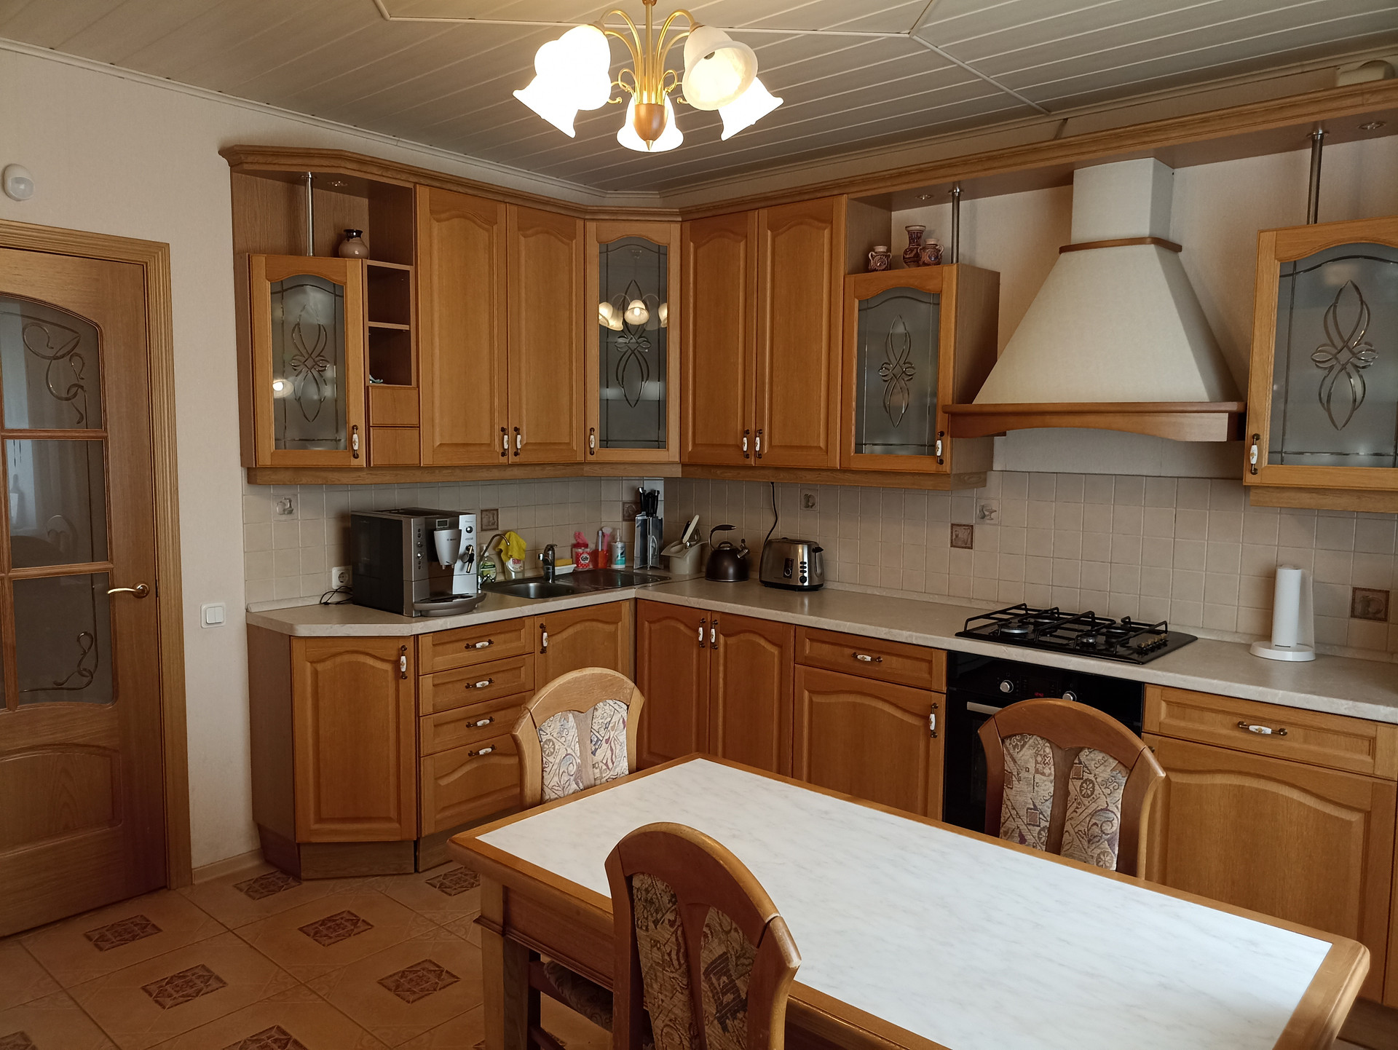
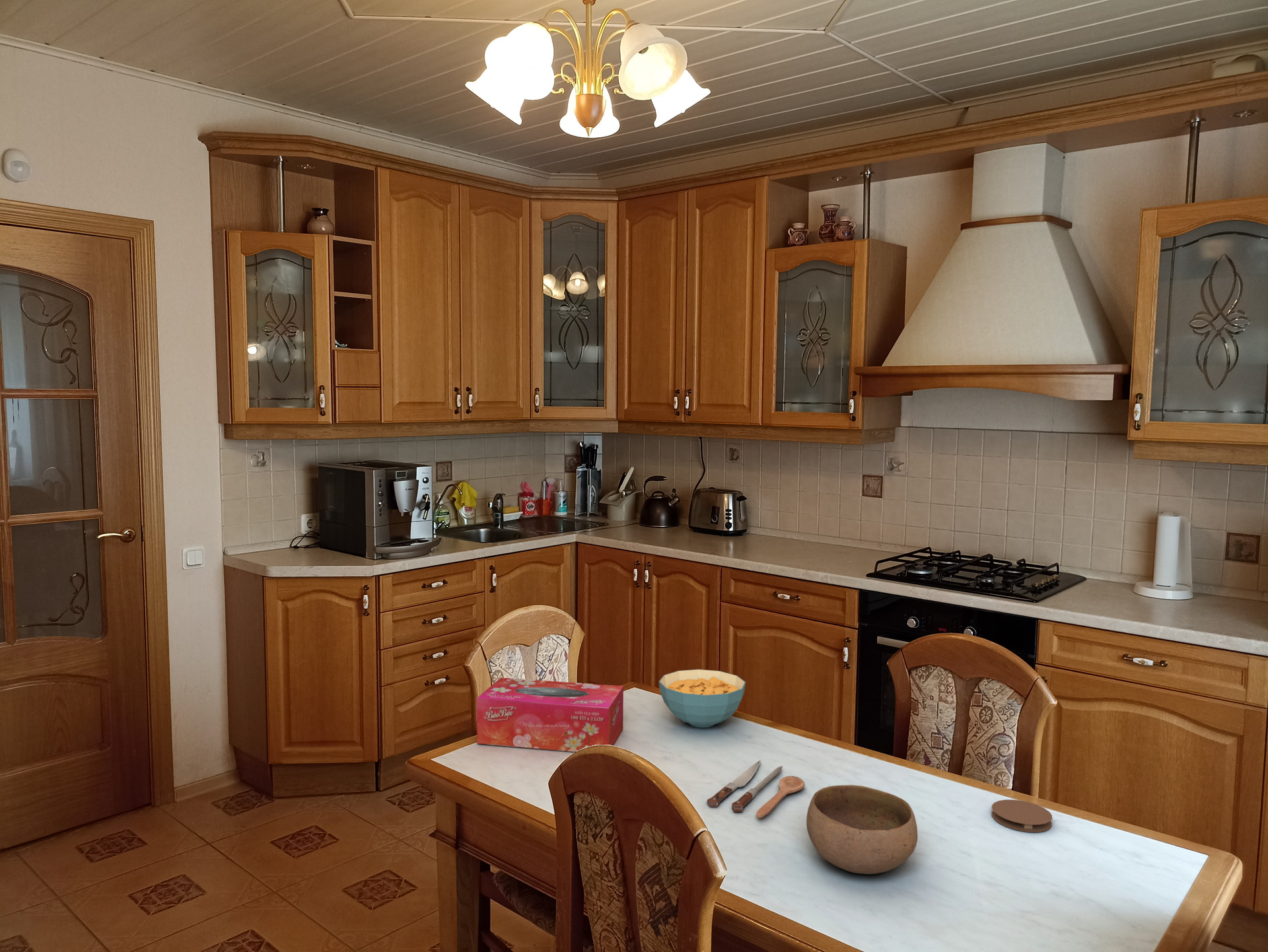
+ tissue box [476,677,624,753]
+ cereal bowl [658,669,746,728]
+ spoon [706,759,805,819]
+ coaster [991,799,1053,833]
+ bowl [806,784,918,875]
